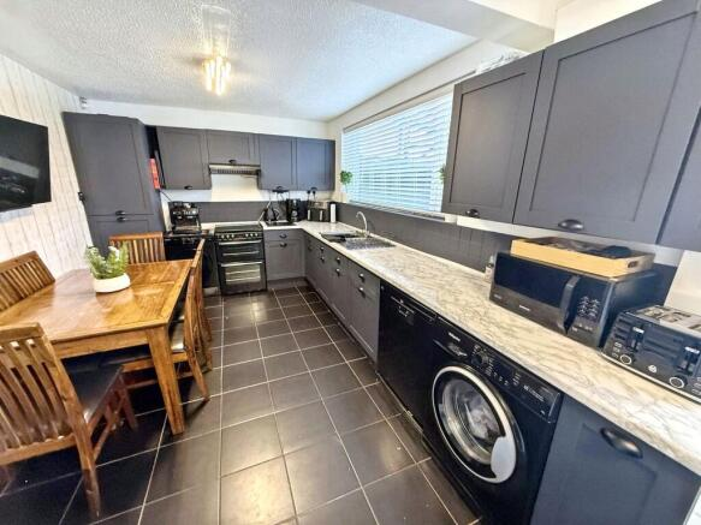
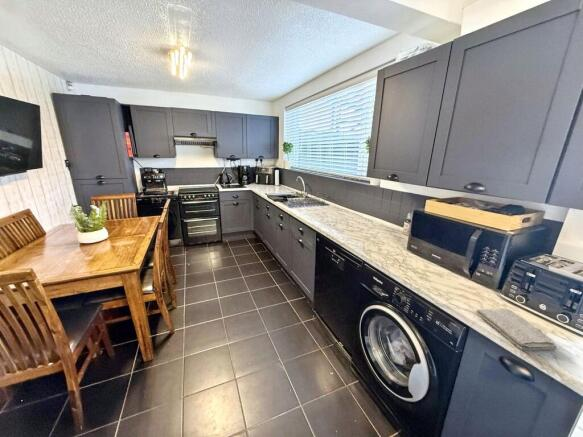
+ washcloth [475,307,558,351]
